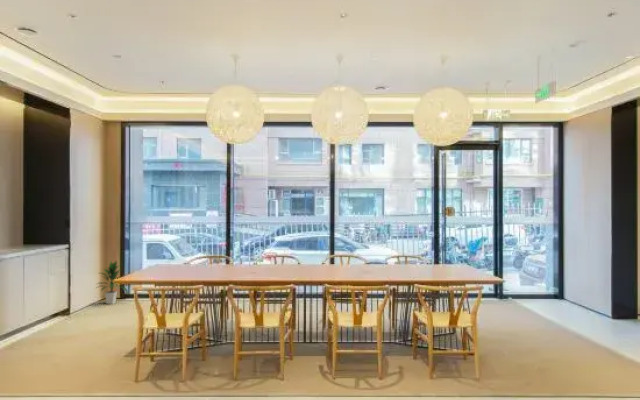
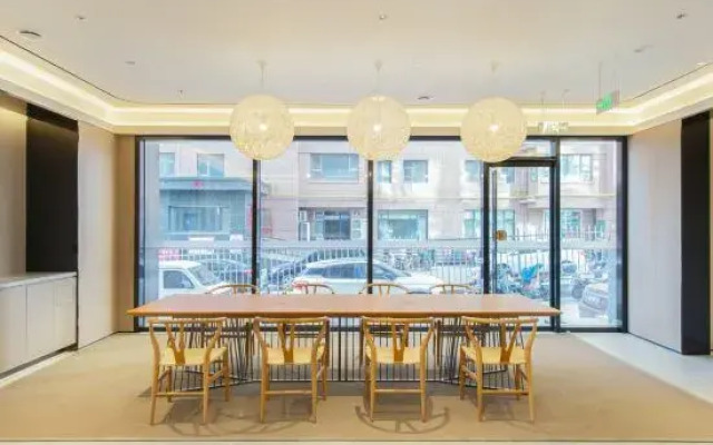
- indoor plant [94,259,129,305]
